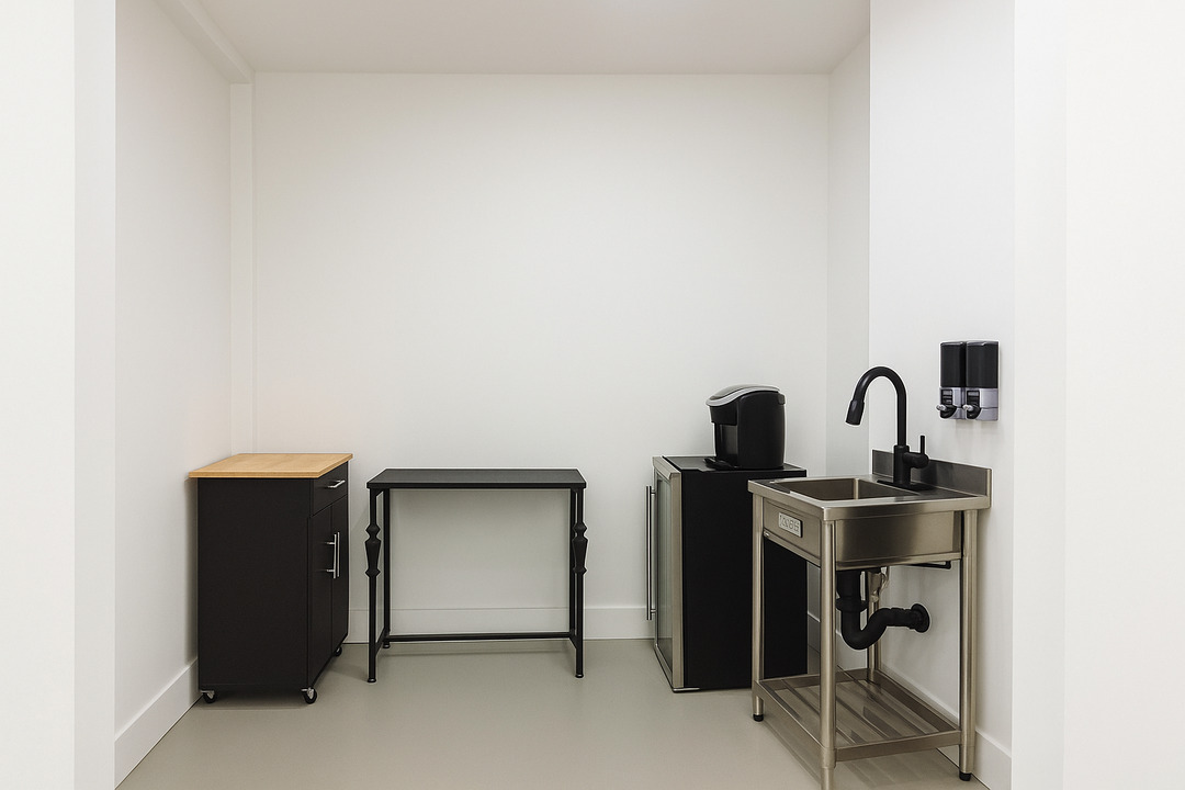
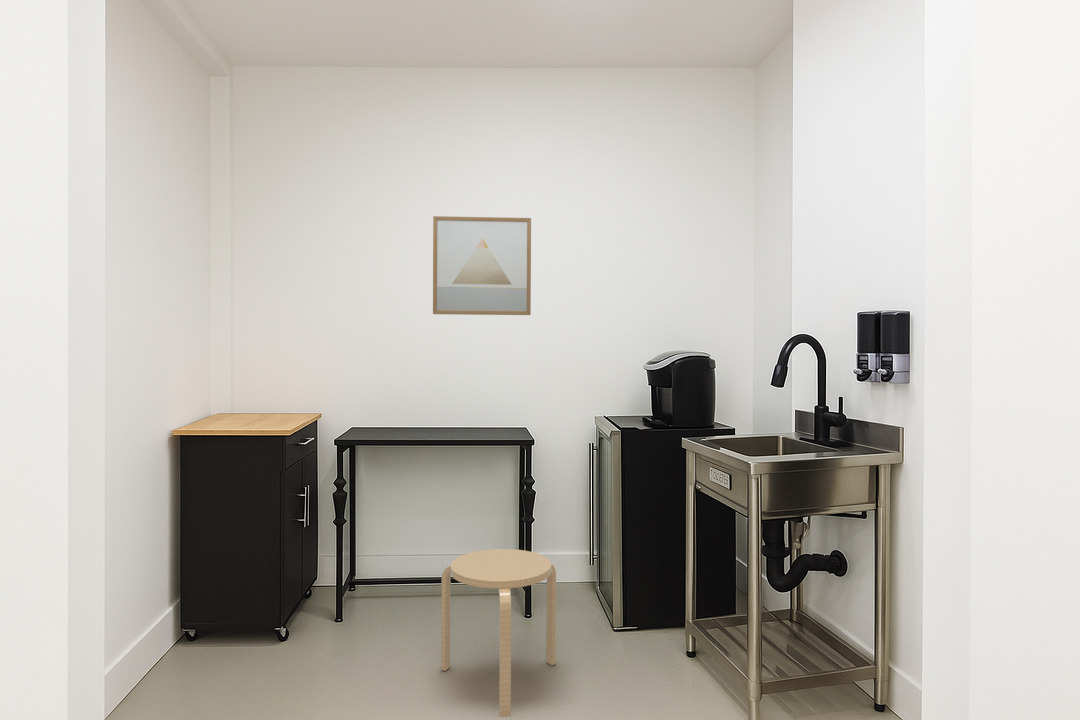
+ stool [440,548,557,718]
+ wall art [432,215,532,316]
